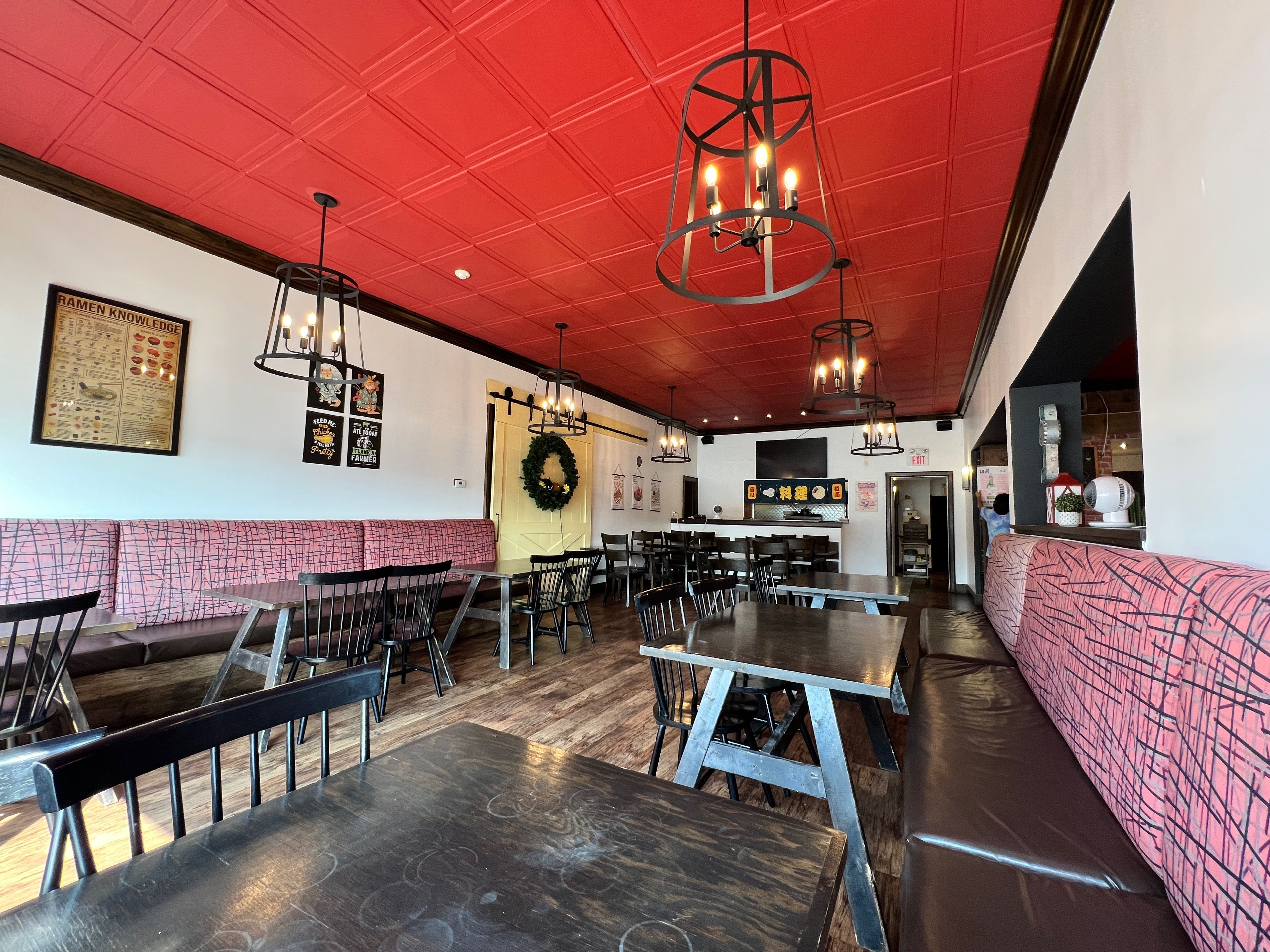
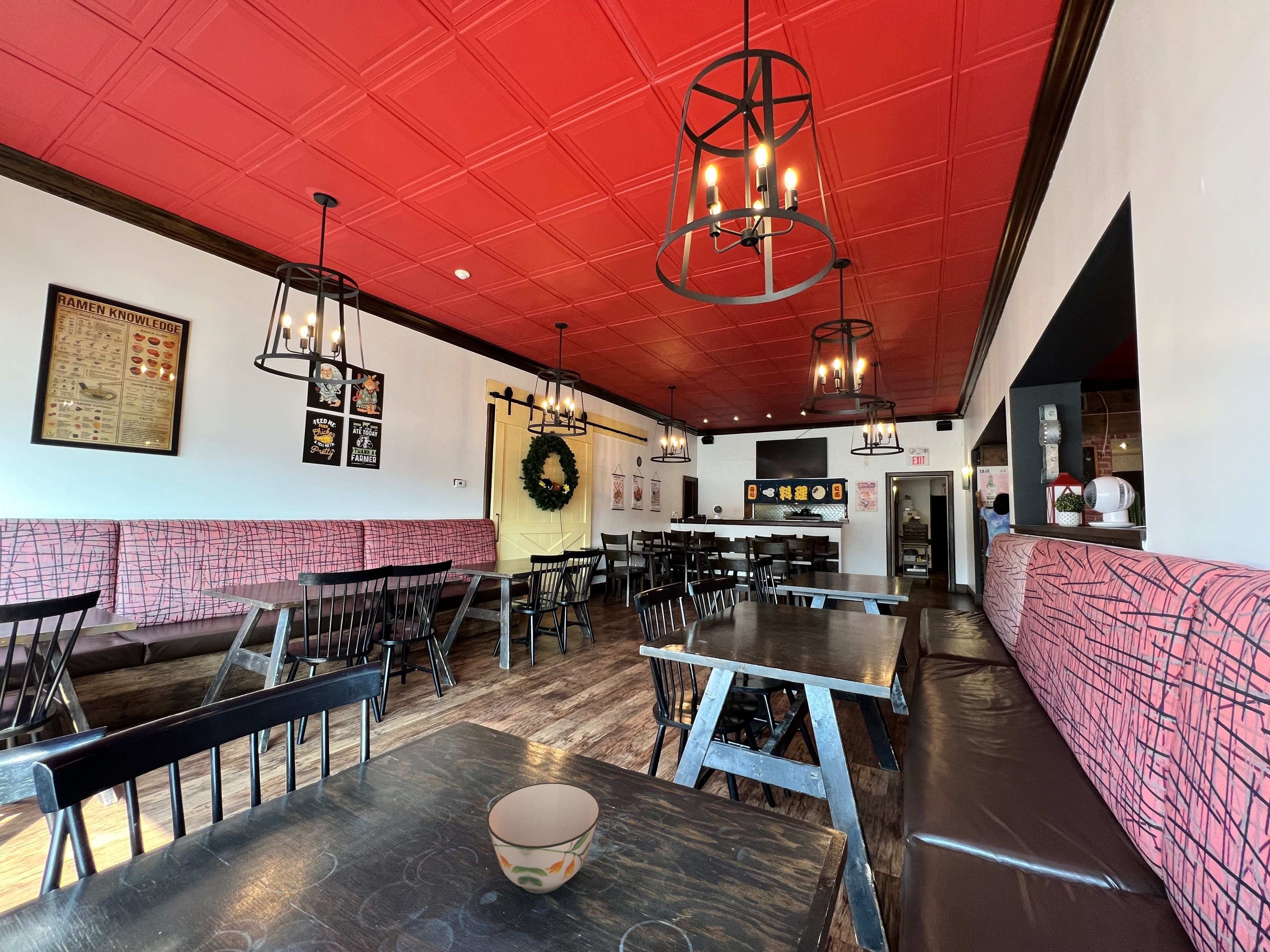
+ soup bowl [486,782,601,894]
